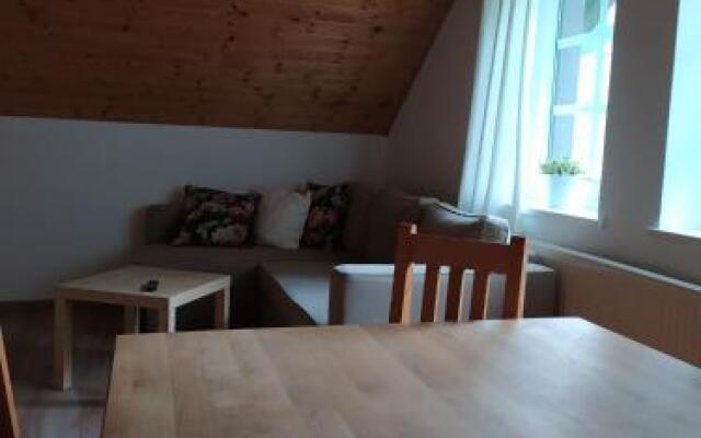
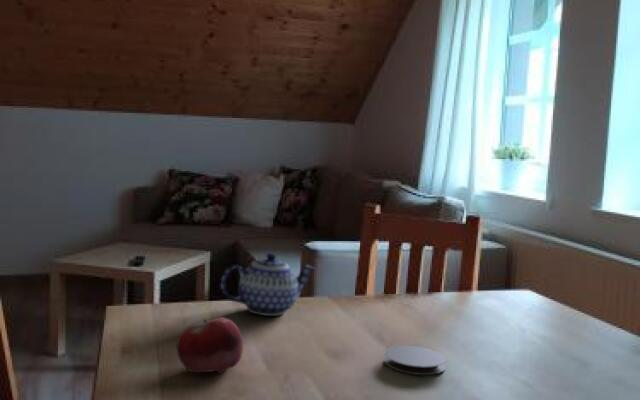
+ teapot [220,252,315,317]
+ fruit [176,316,244,375]
+ coaster [383,345,447,376]
